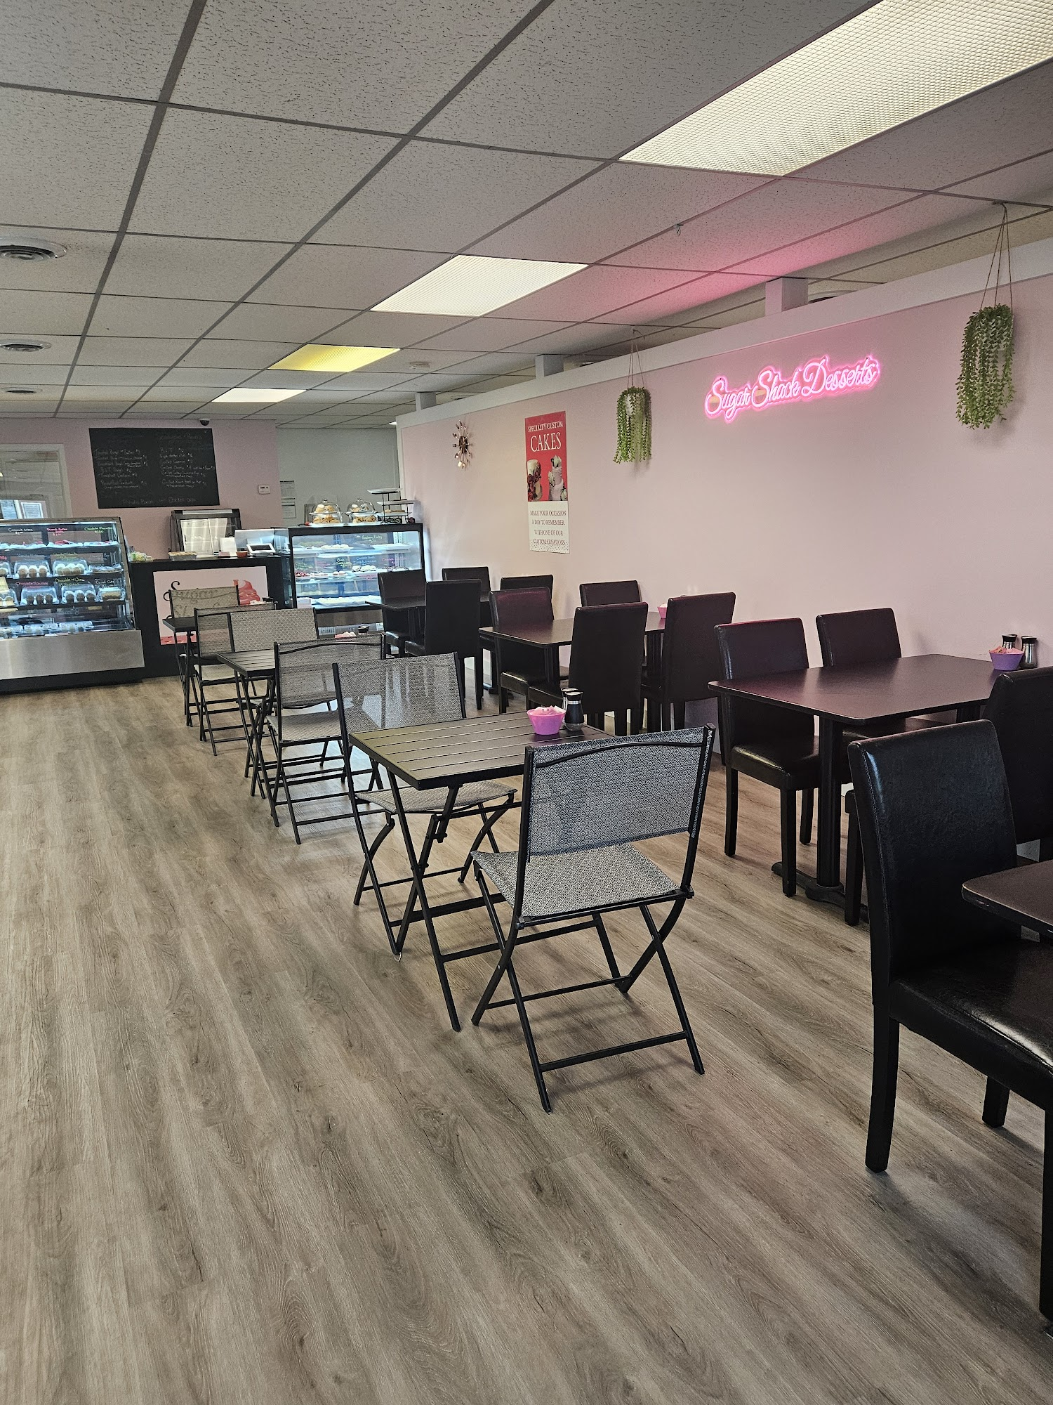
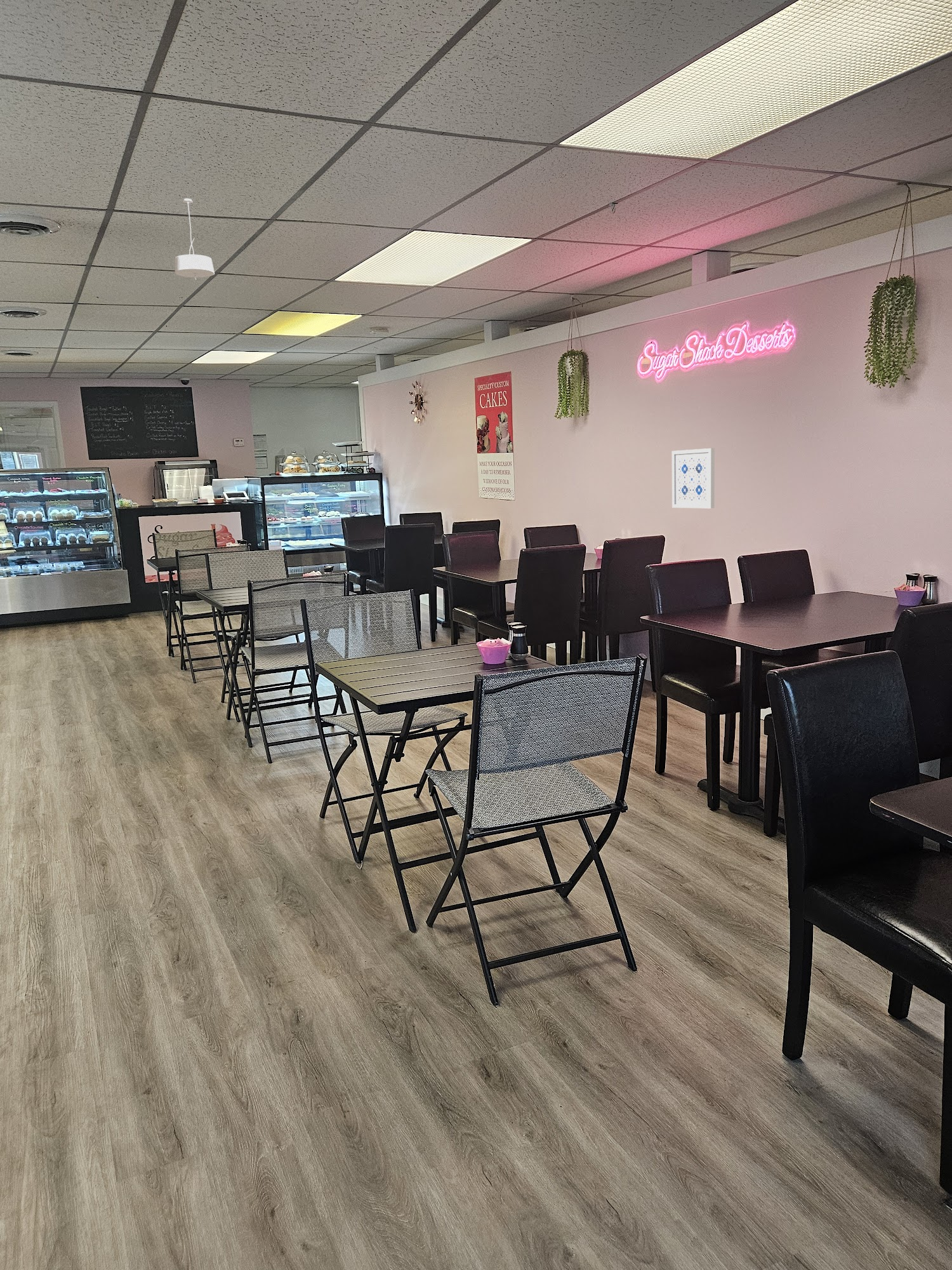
+ pendant light [175,198,215,281]
+ wall art [671,448,715,509]
